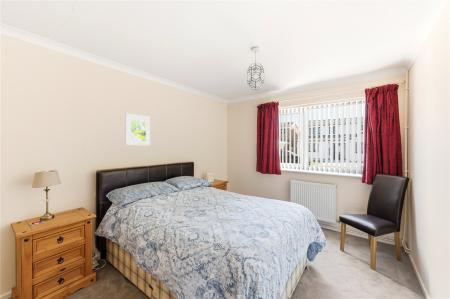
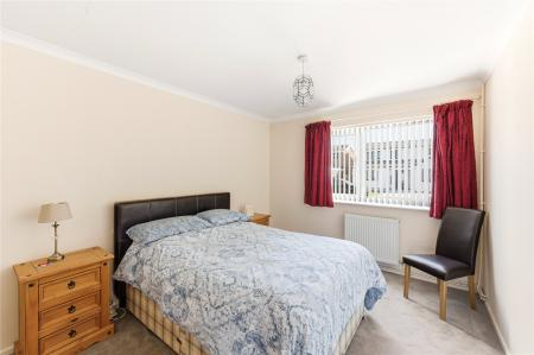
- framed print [125,112,151,146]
